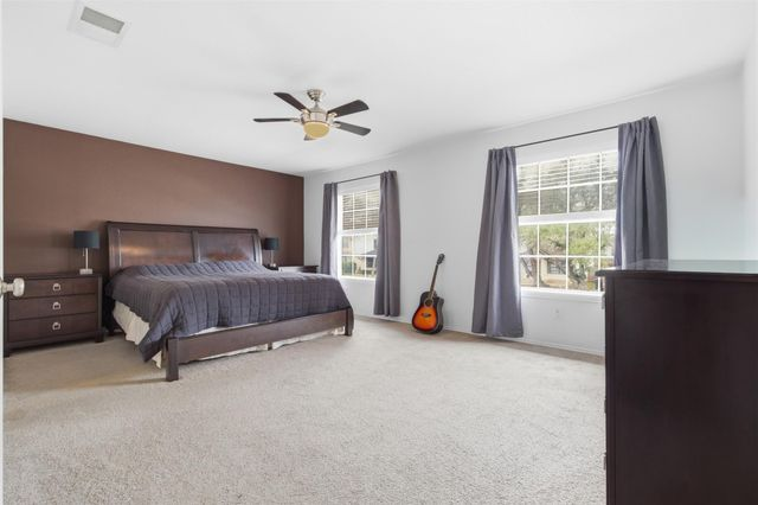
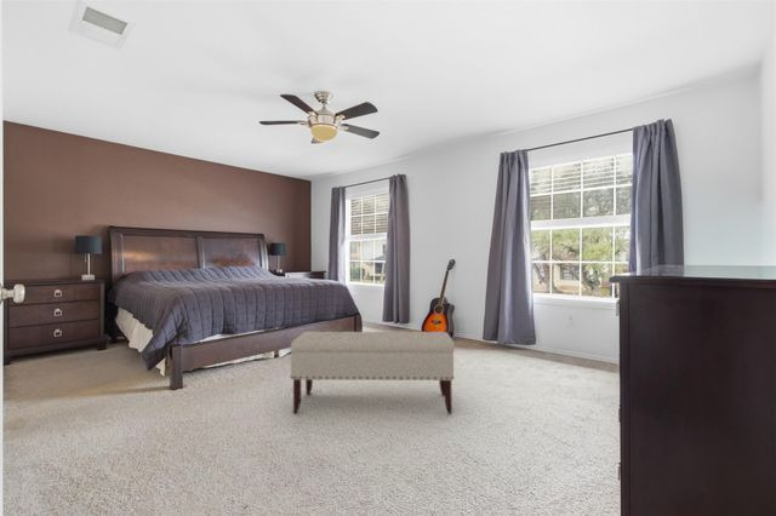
+ bench [290,331,456,415]
